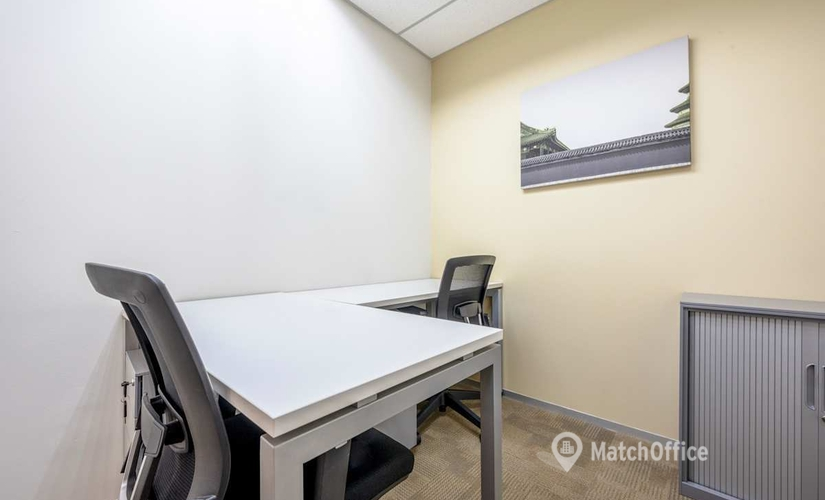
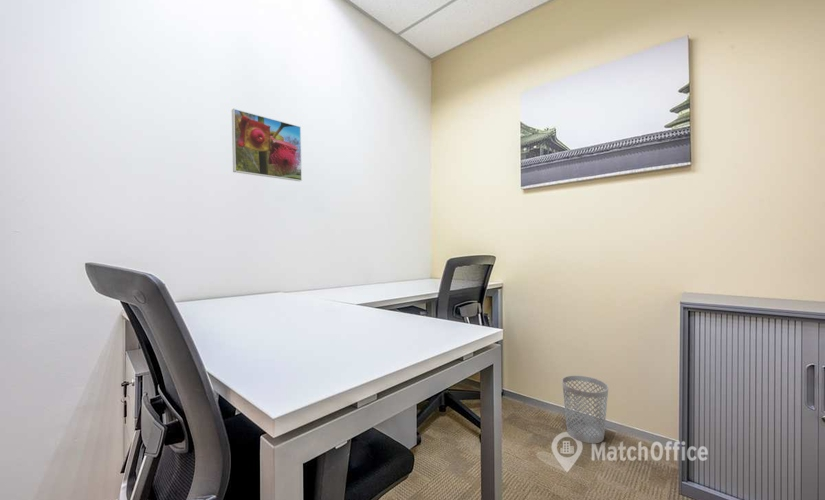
+ wastebasket [561,375,609,444]
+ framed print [231,108,303,182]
